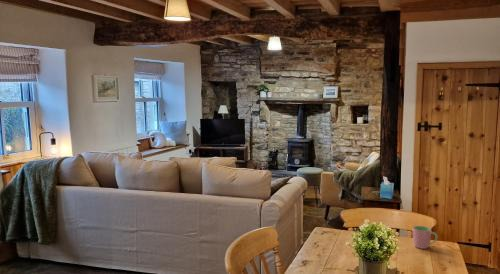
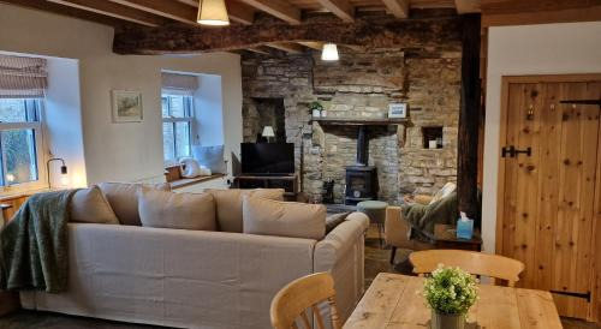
- cup [412,225,438,250]
